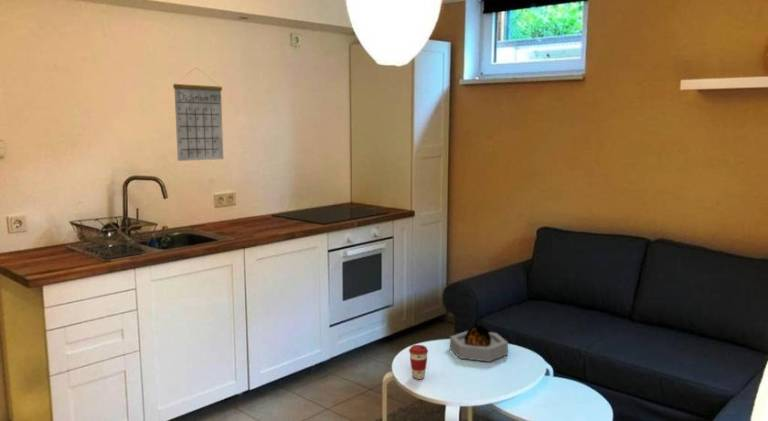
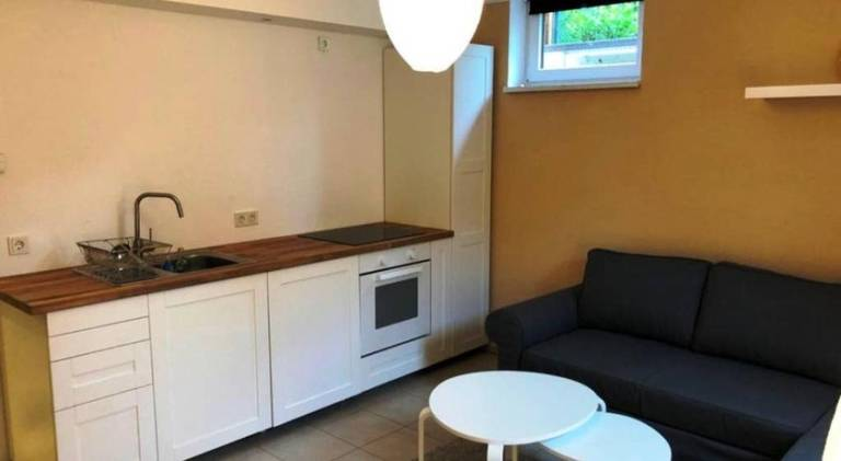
- calendar [172,67,224,162]
- decorative bowl [449,324,509,363]
- coffee cup [408,344,429,380]
